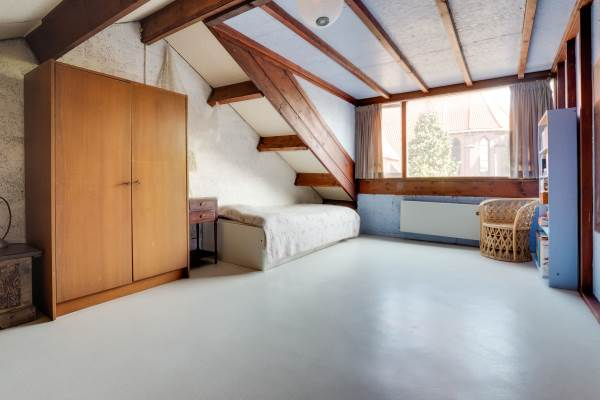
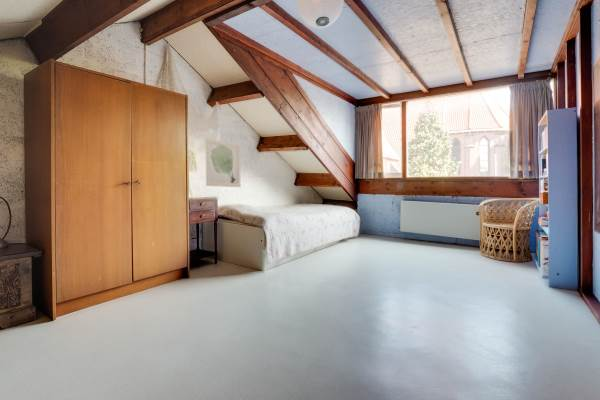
+ wall art [205,137,242,188]
